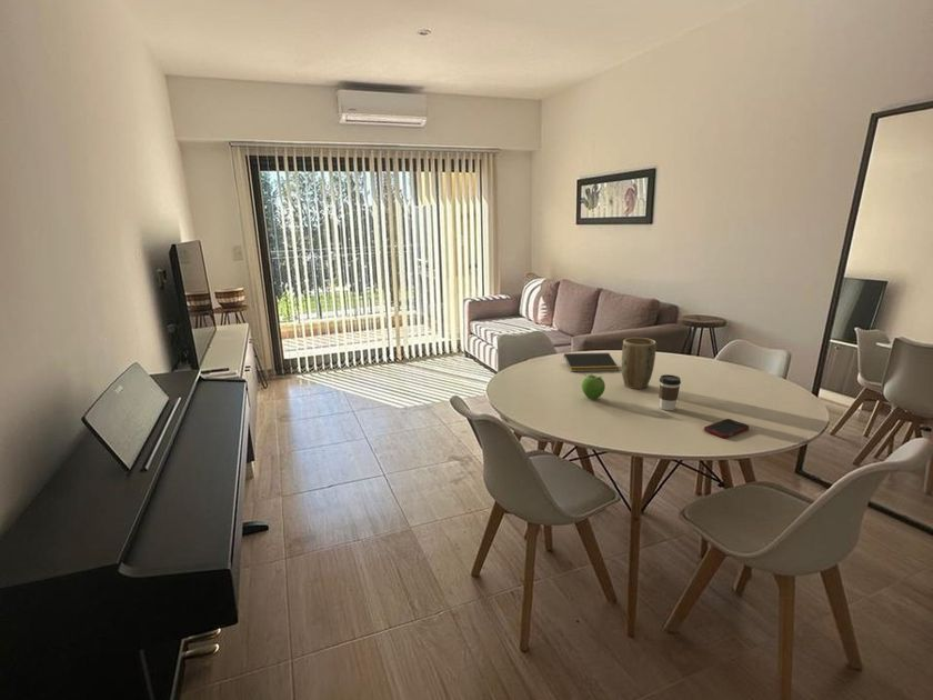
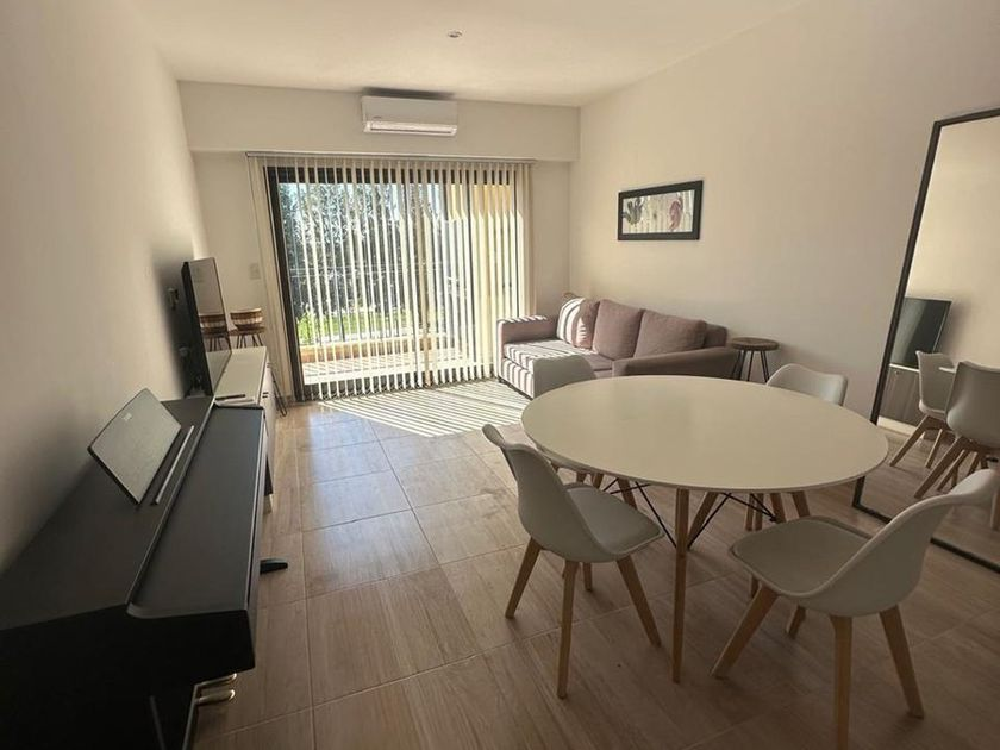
- cell phone [703,418,750,439]
- plant pot [621,337,658,390]
- notepad [562,352,620,373]
- coffee cup [659,373,682,411]
- fruit [581,373,606,400]
